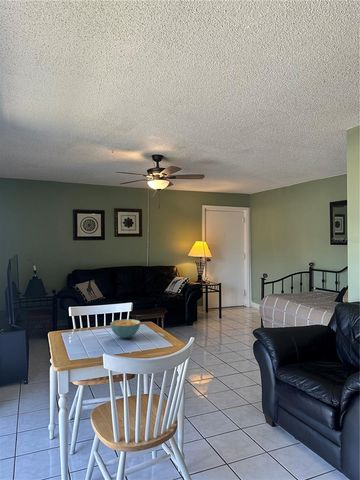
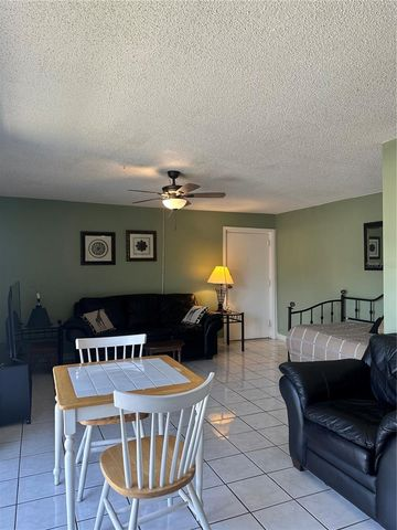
- cereal bowl [109,318,141,339]
